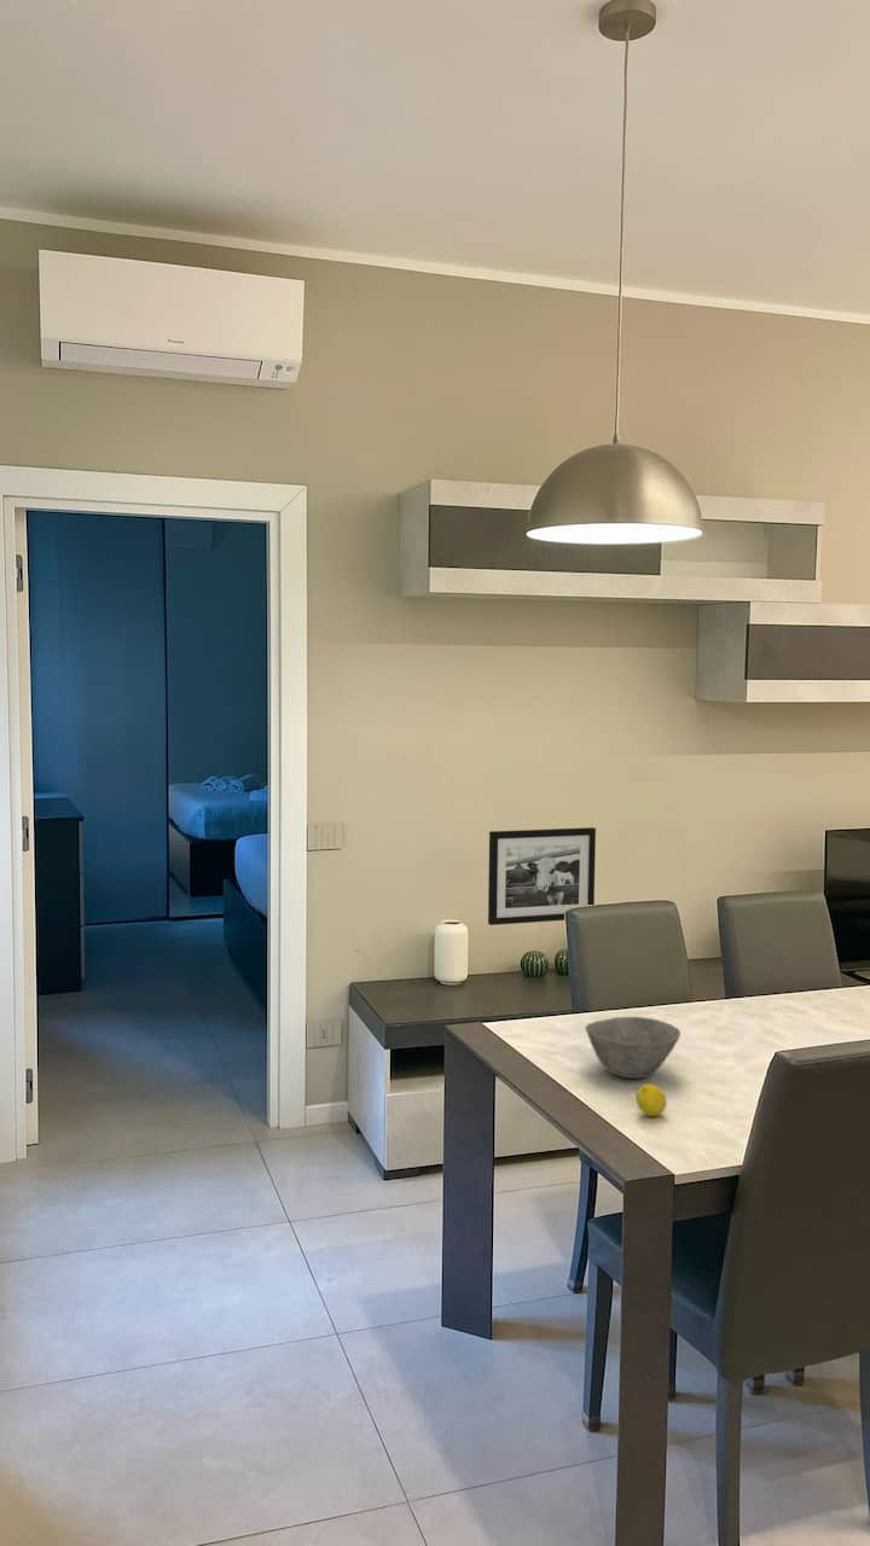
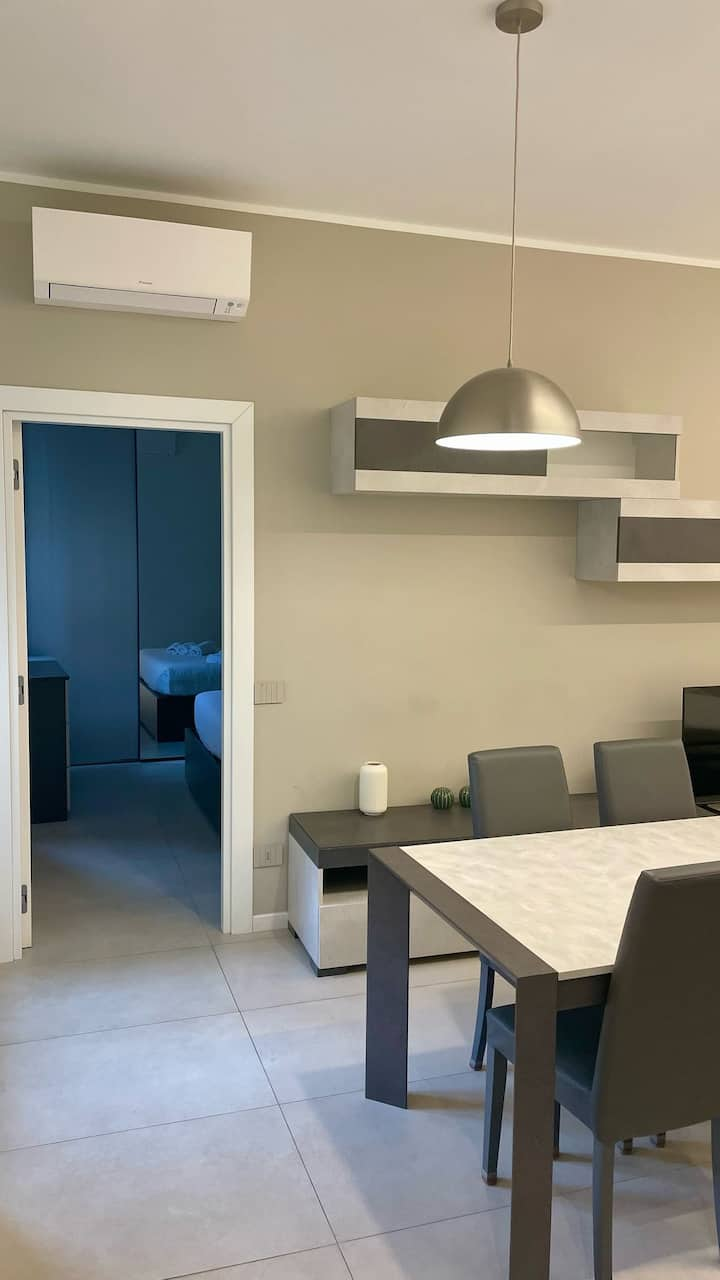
- fruit [636,1083,667,1117]
- picture frame [487,826,597,926]
- bowl [584,1016,682,1080]
